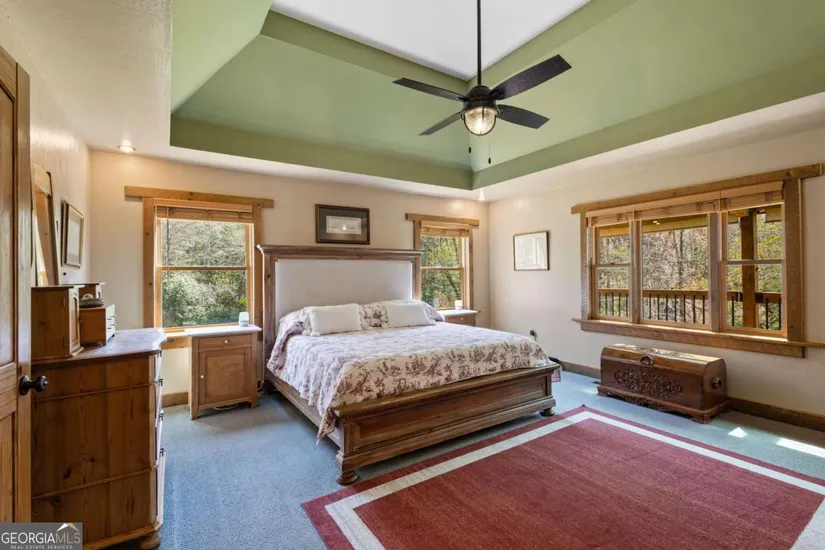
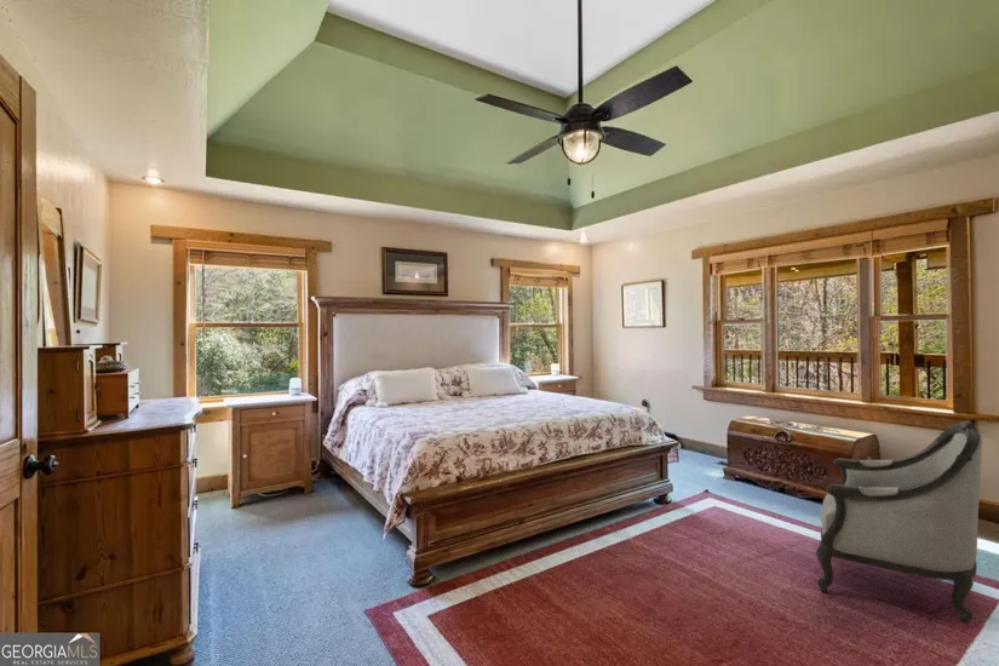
+ armchair [815,419,983,625]
